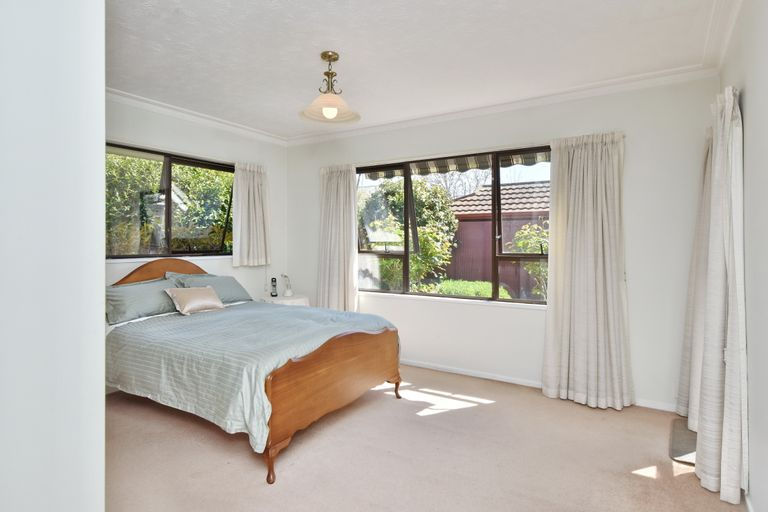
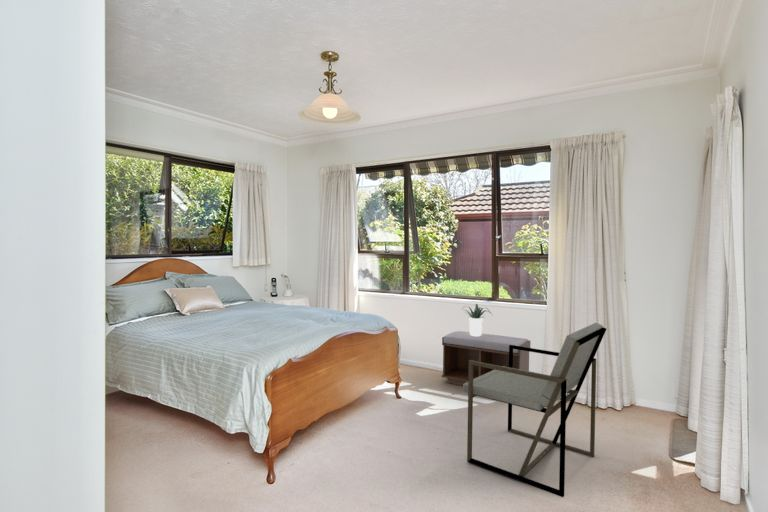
+ bench [441,330,531,387]
+ armchair [462,322,607,498]
+ potted plant [462,303,493,336]
